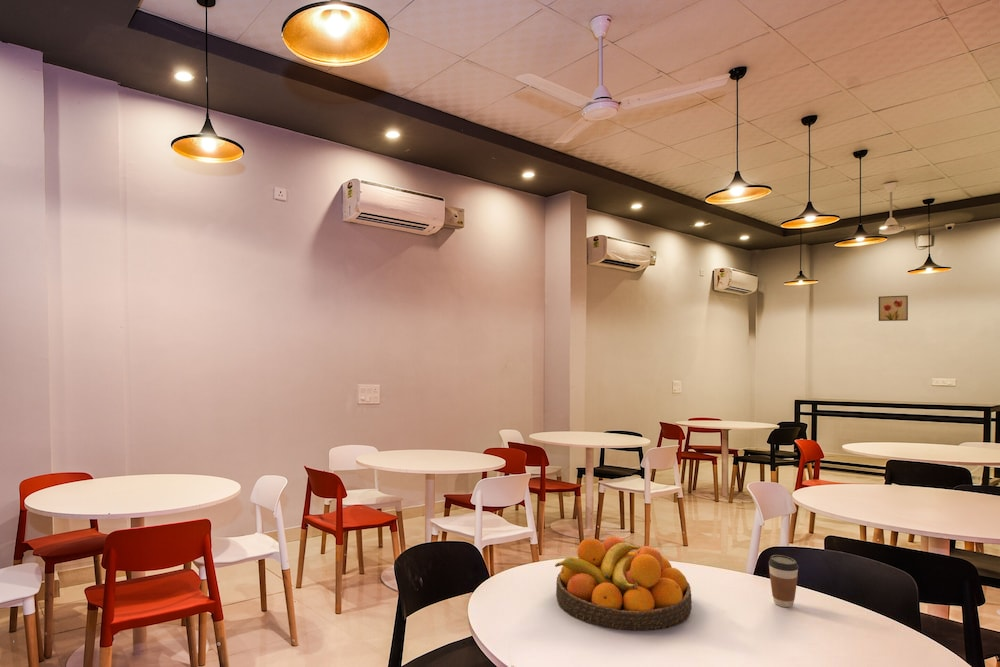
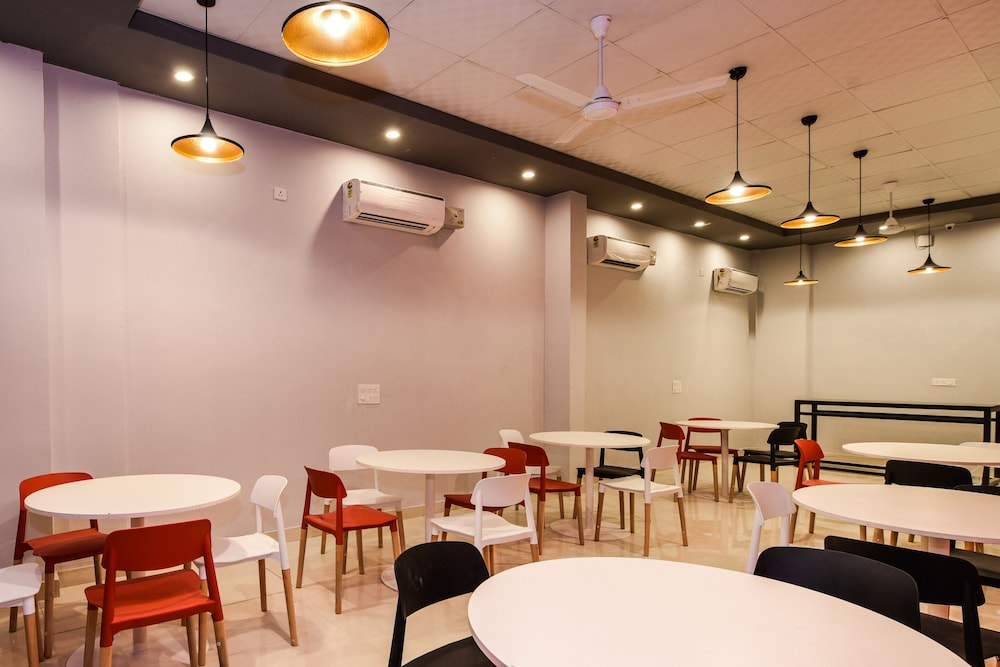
- wall art [878,295,909,322]
- fruit bowl [554,535,693,632]
- coffee cup [767,554,800,608]
